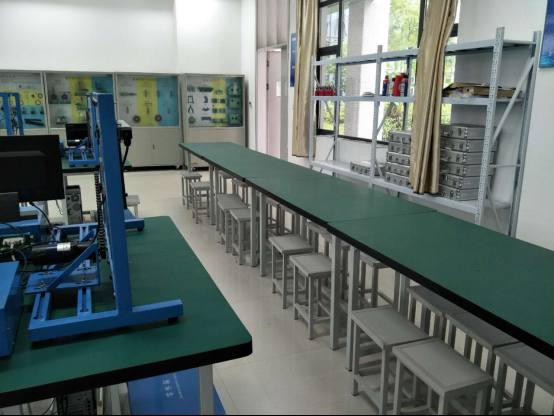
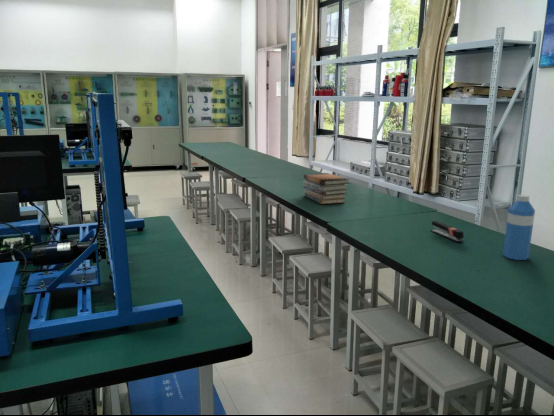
+ water bottle [502,194,536,261]
+ stapler [430,220,465,243]
+ book stack [302,172,351,205]
